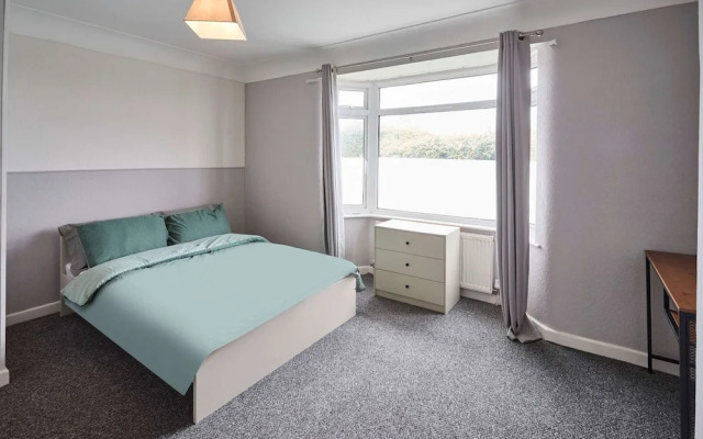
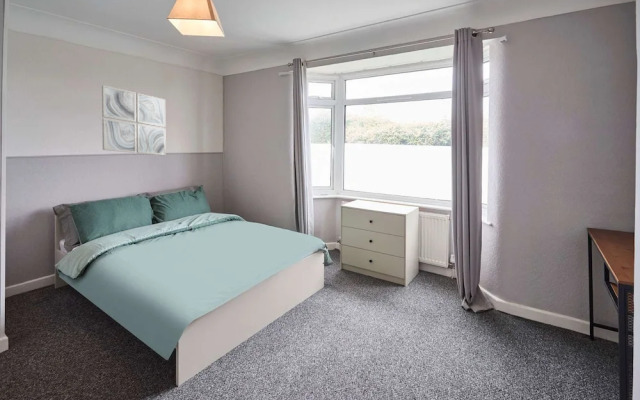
+ wall art [101,84,167,156]
